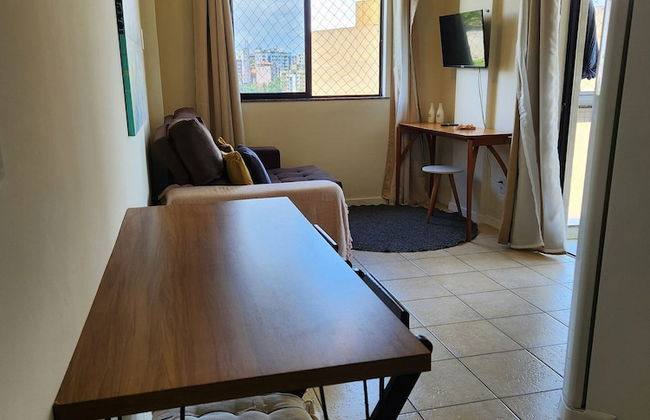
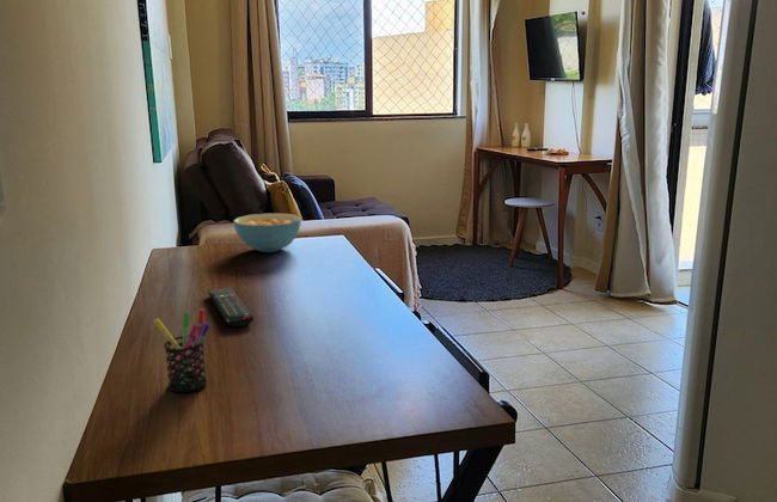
+ pen holder [153,307,212,393]
+ remote control [207,286,255,327]
+ cereal bowl [232,213,302,253]
